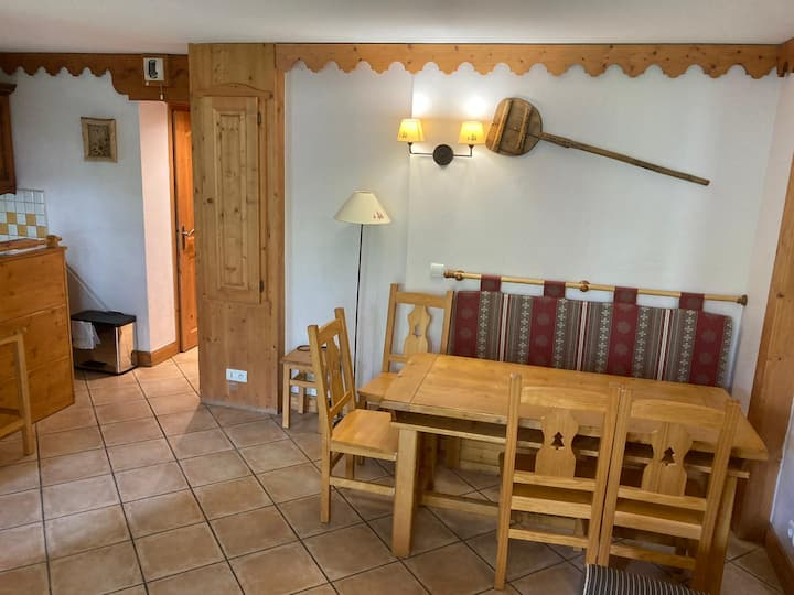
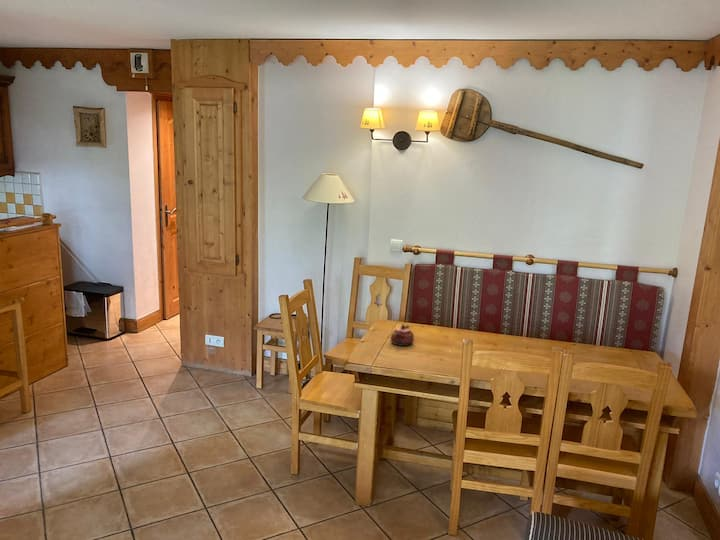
+ teapot [390,323,415,347]
